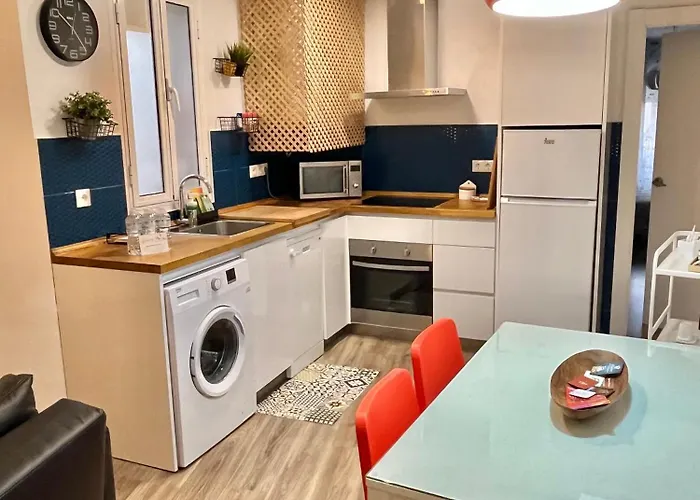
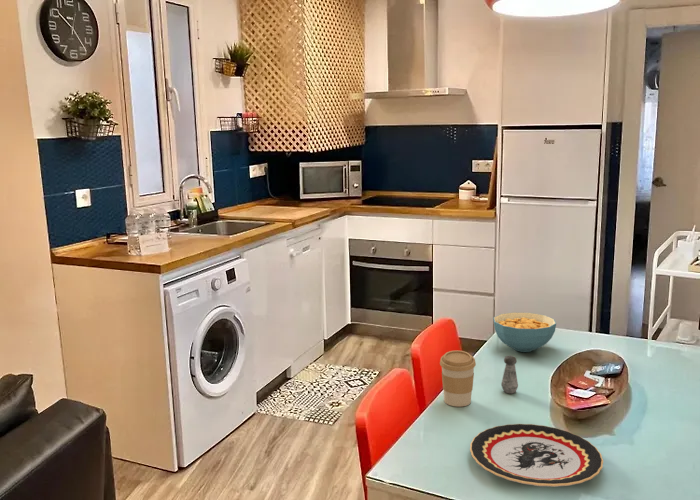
+ plate [469,423,604,488]
+ cereal bowl [492,311,557,353]
+ coffee cup [439,350,477,408]
+ salt shaker [500,355,519,394]
